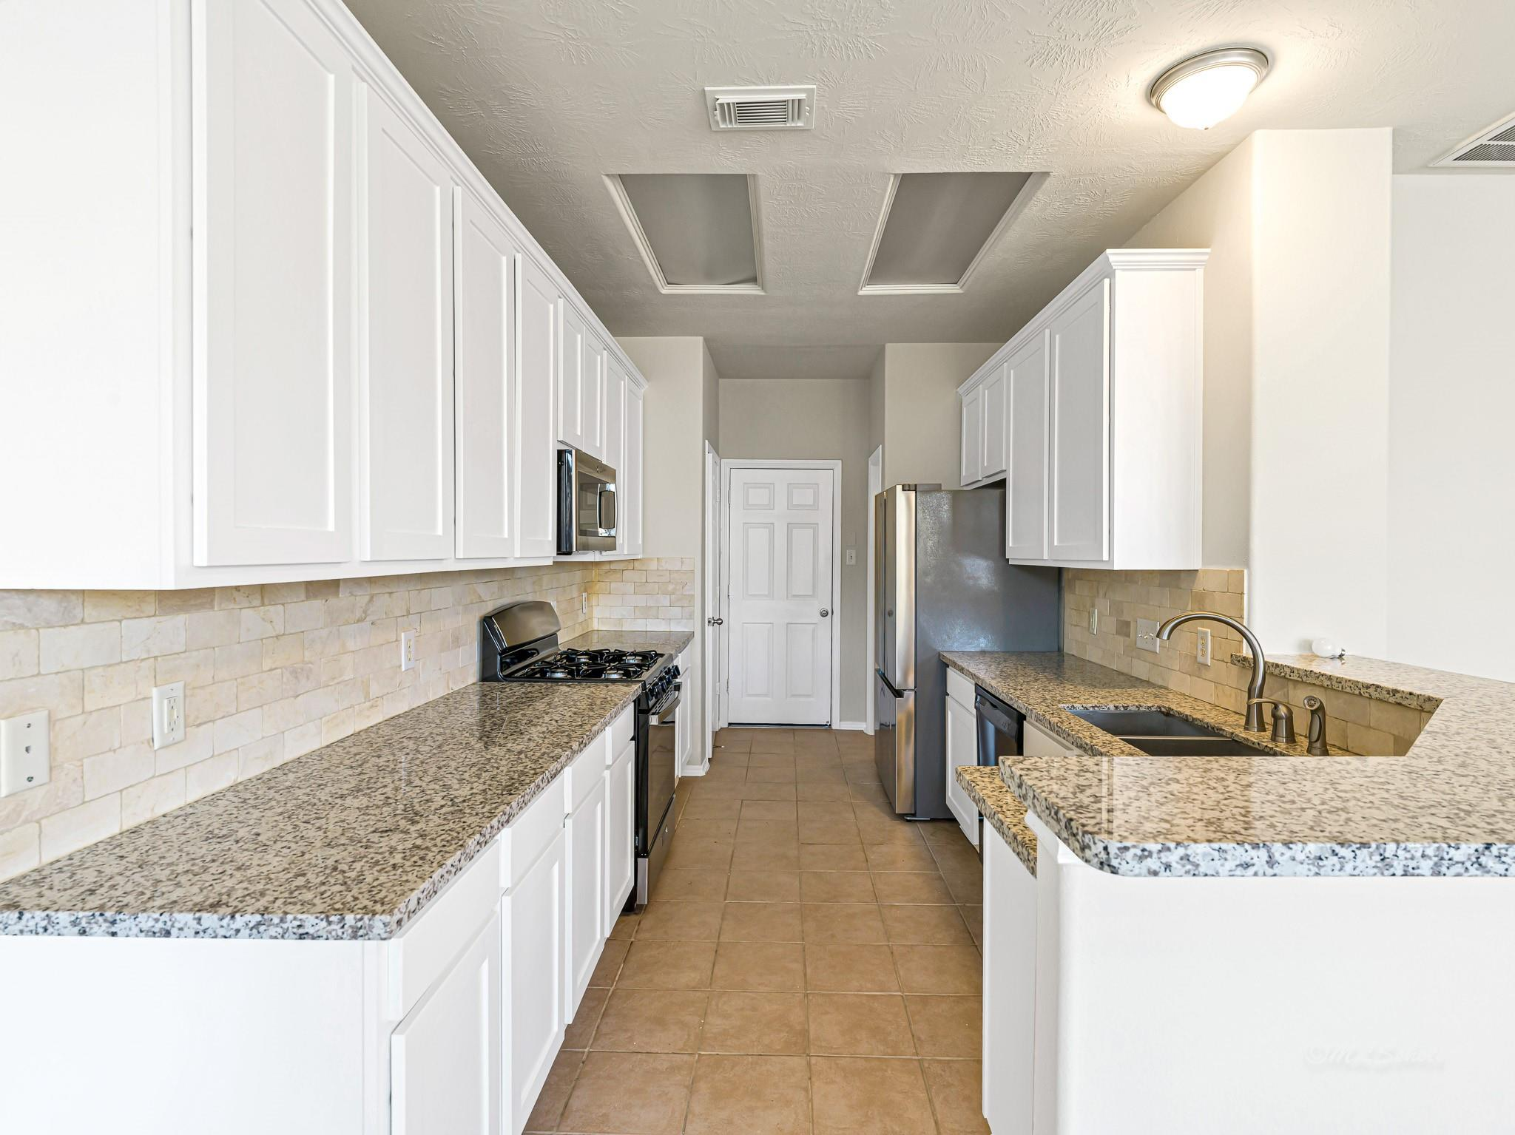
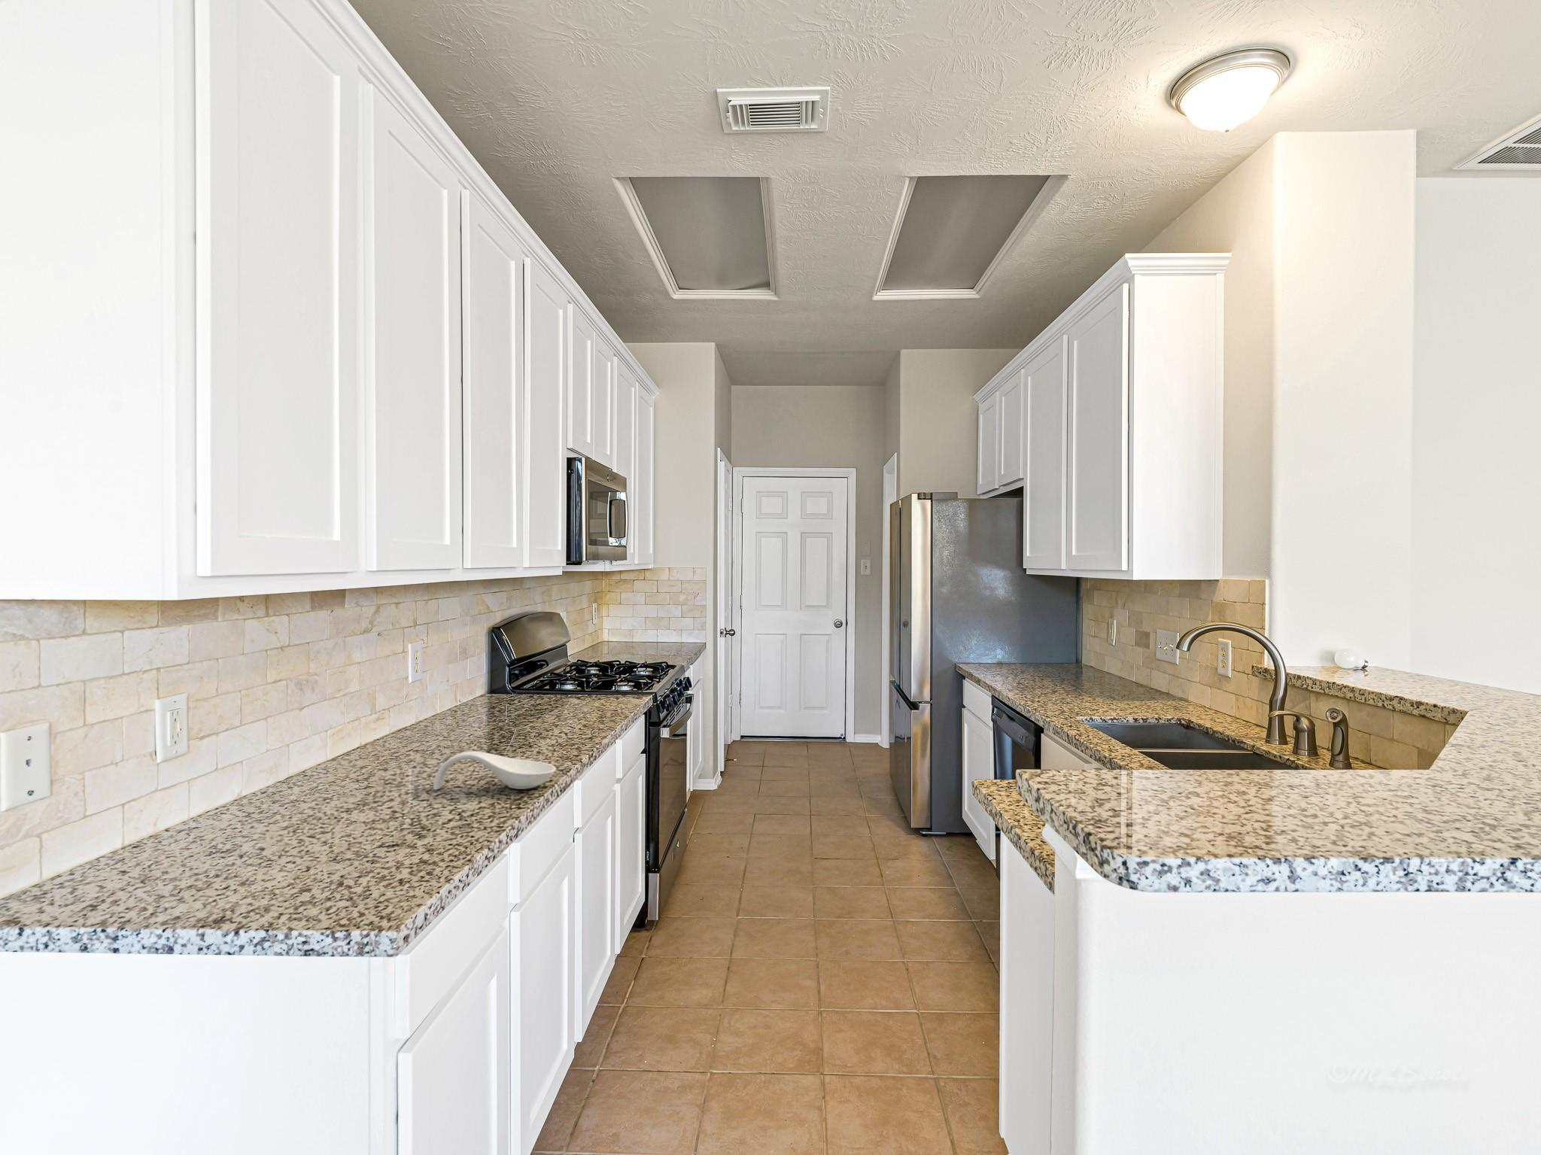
+ spoon rest [433,751,557,790]
